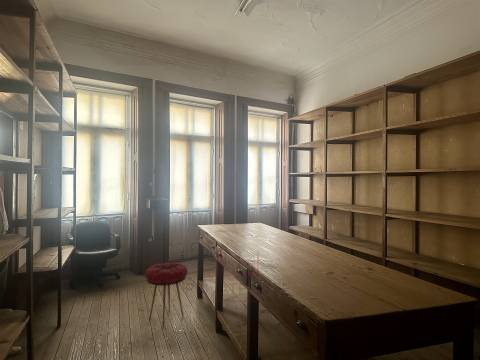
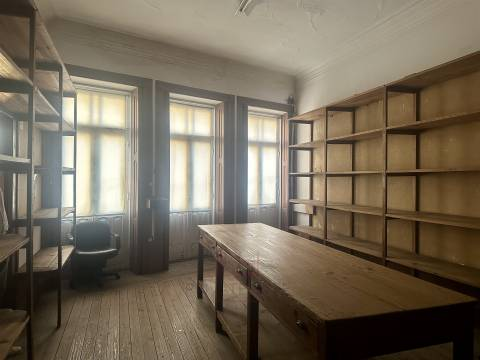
- stool [144,262,189,328]
